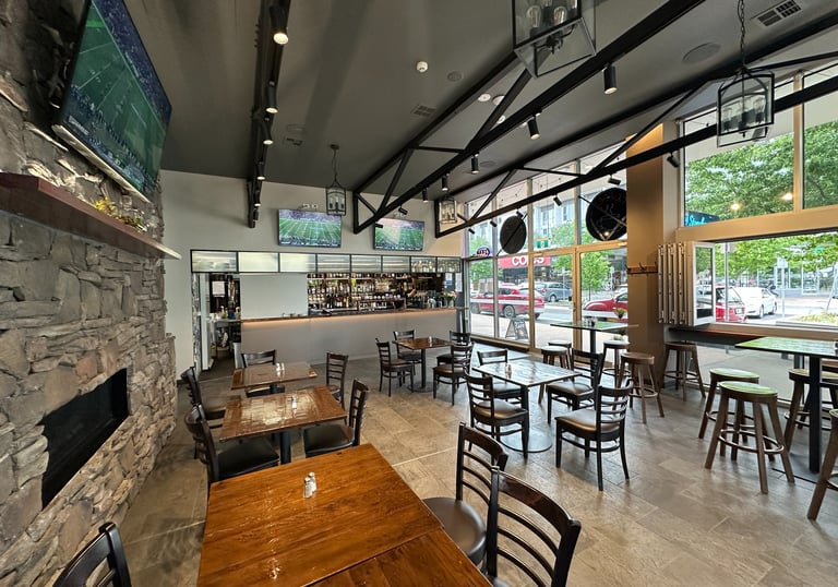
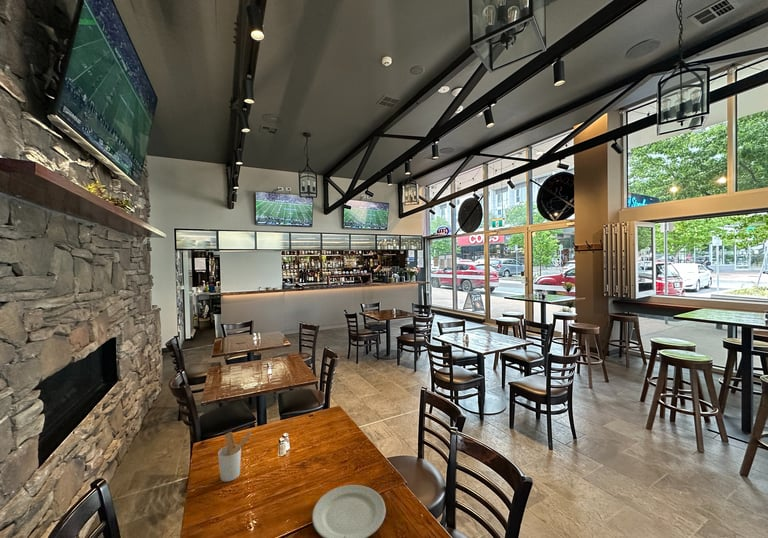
+ utensil holder [217,430,252,483]
+ chinaware [311,484,387,538]
